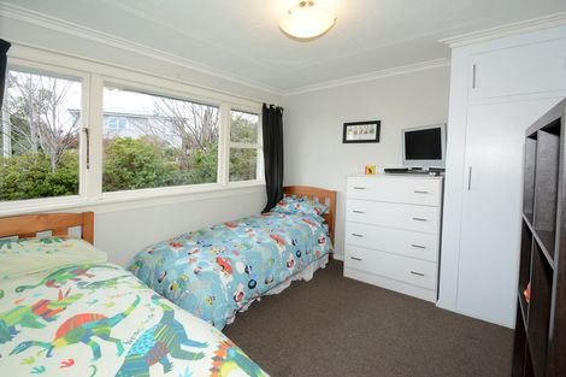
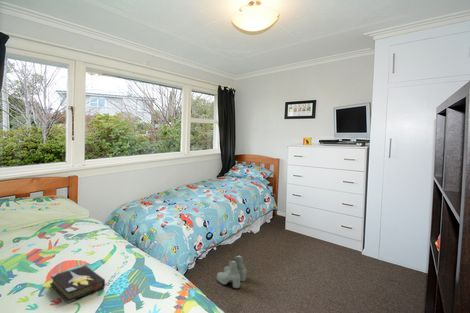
+ boots [216,253,247,289]
+ hardback book [49,265,106,304]
